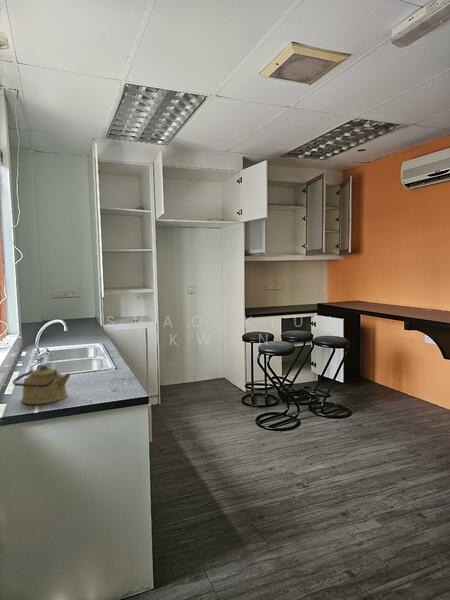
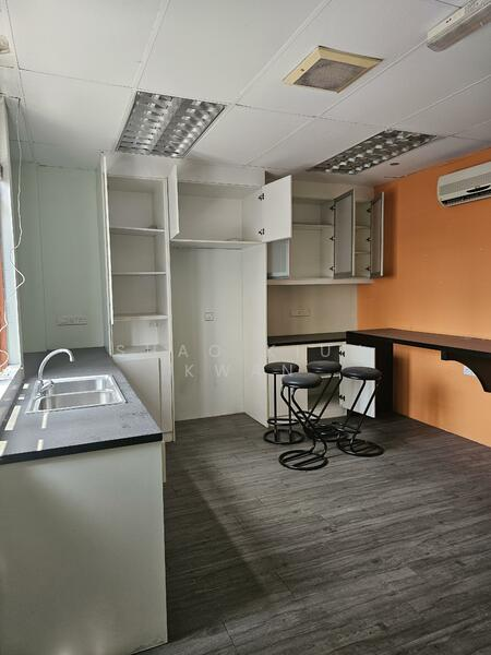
- kettle [12,364,72,405]
